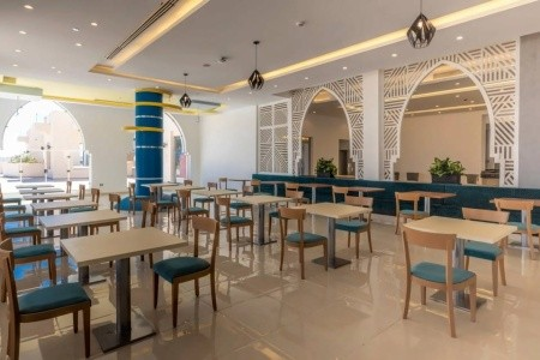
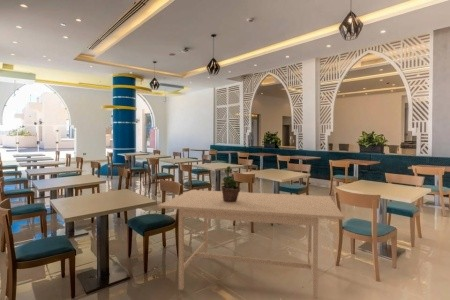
+ dining table [157,189,345,300]
+ potted plant [220,165,242,202]
